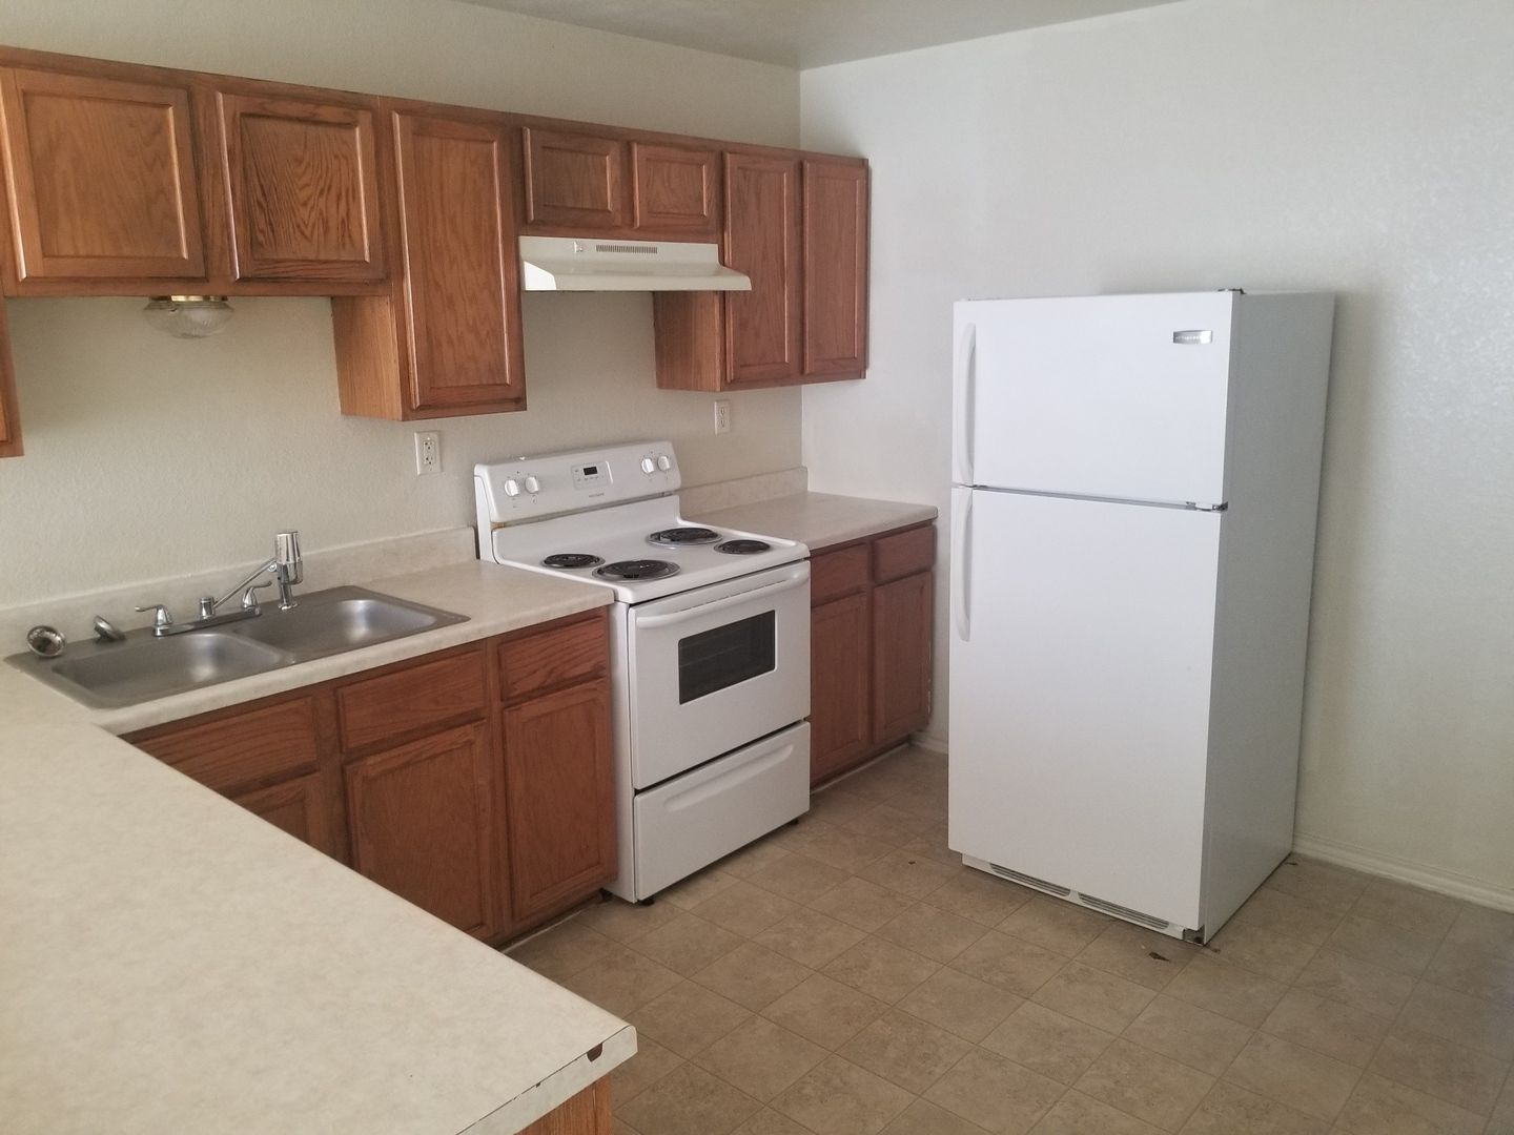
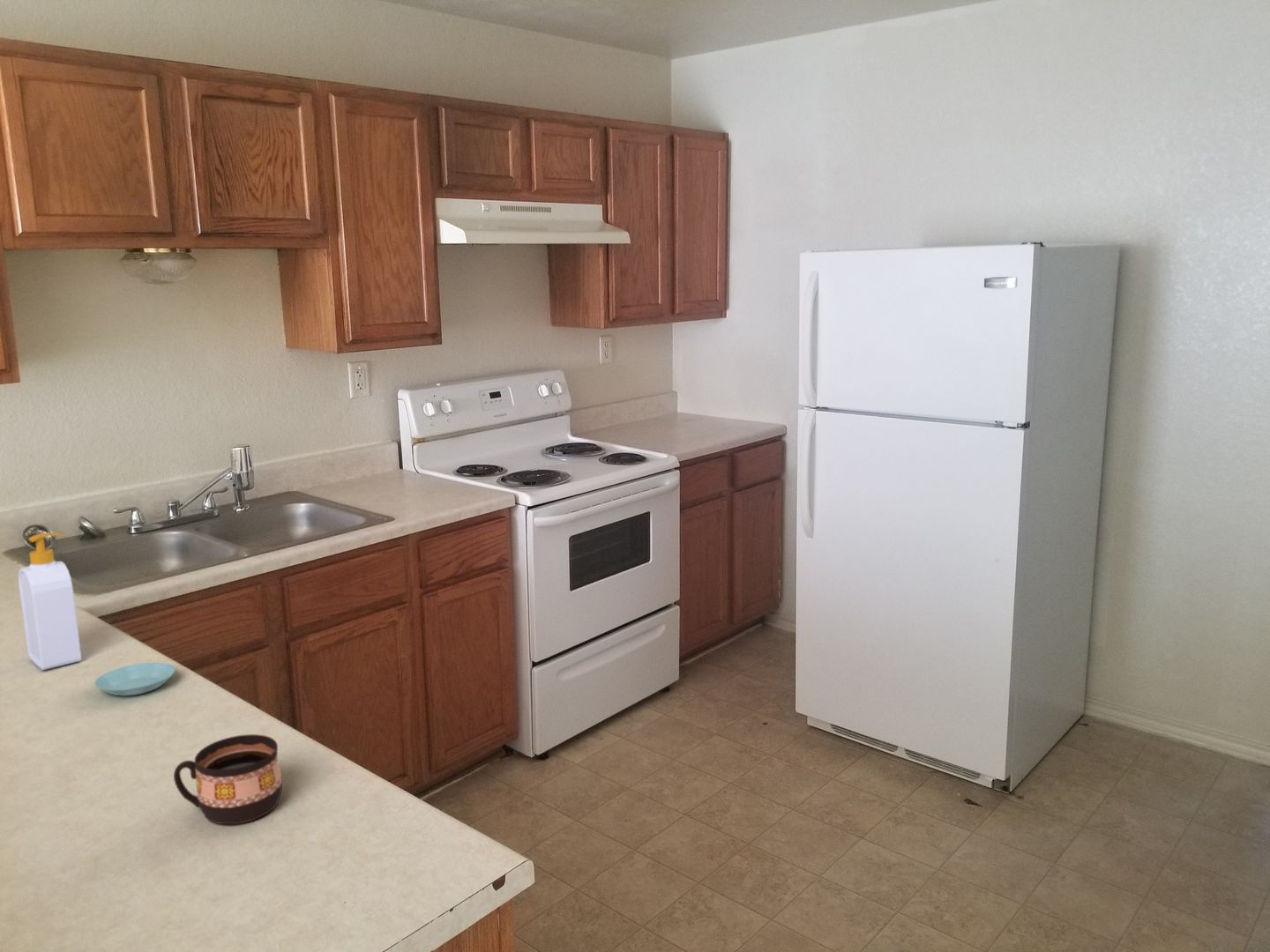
+ saucer [93,662,176,697]
+ soap bottle [18,532,82,671]
+ cup [173,733,283,825]
